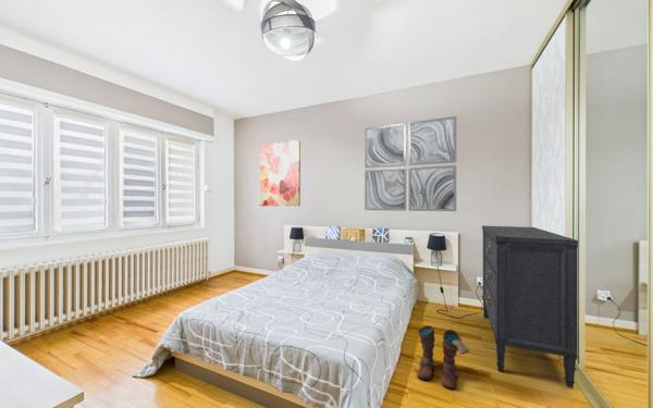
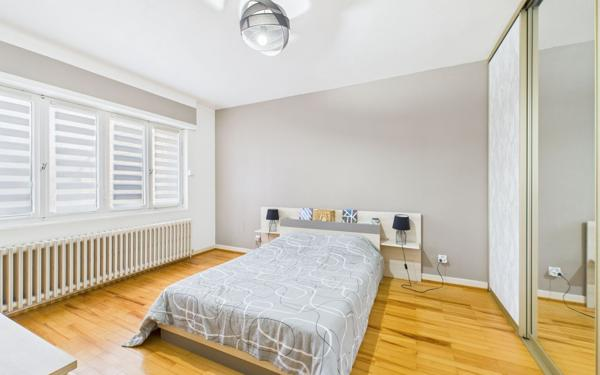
- wall art [364,115,457,212]
- wall art [259,139,301,207]
- boots [416,324,471,390]
- dresser [481,224,579,390]
